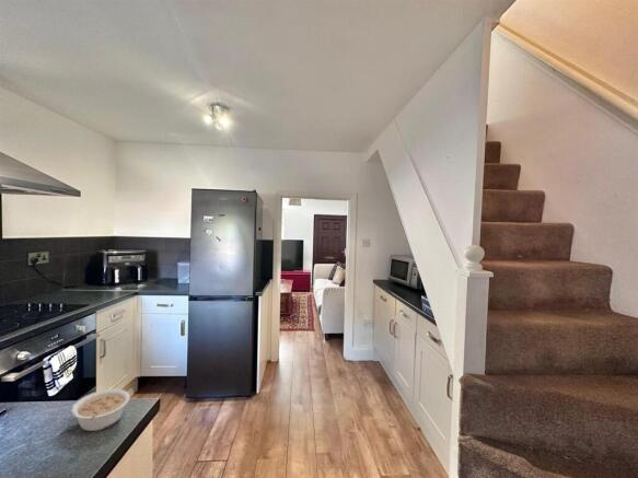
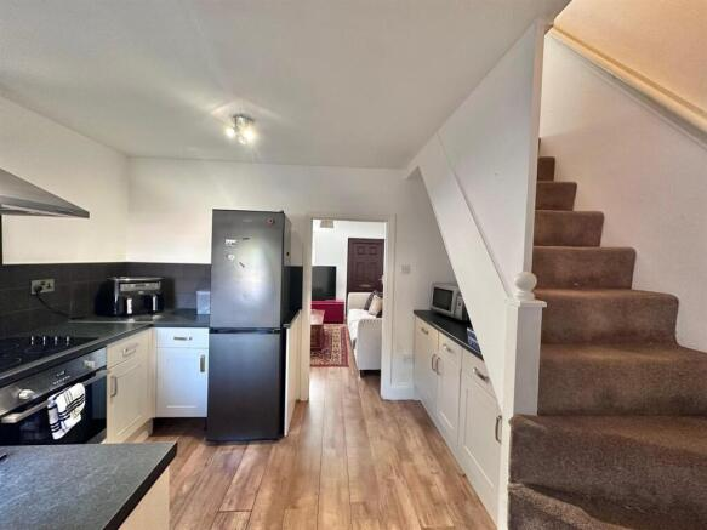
- legume [70,388,131,432]
